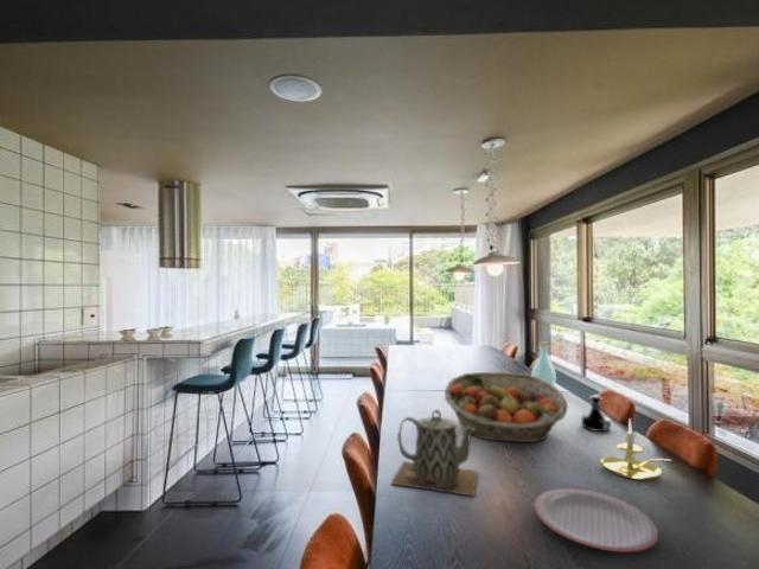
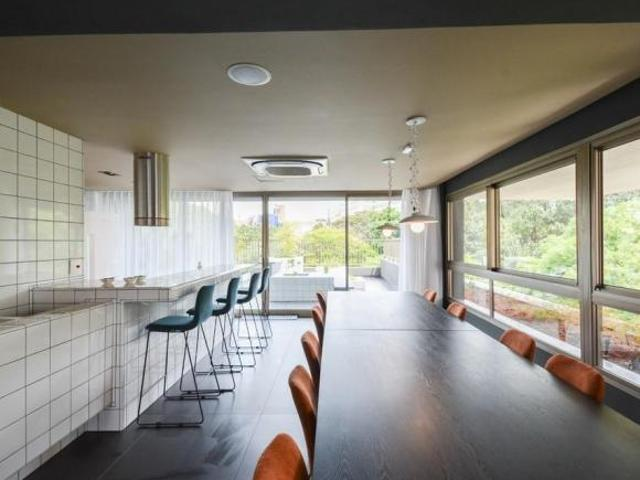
- fruit basket [444,371,569,443]
- tequila bottle [580,394,612,433]
- bottle [530,340,557,388]
- candle holder [600,417,672,481]
- plate [532,487,659,554]
- teapot [390,409,479,498]
